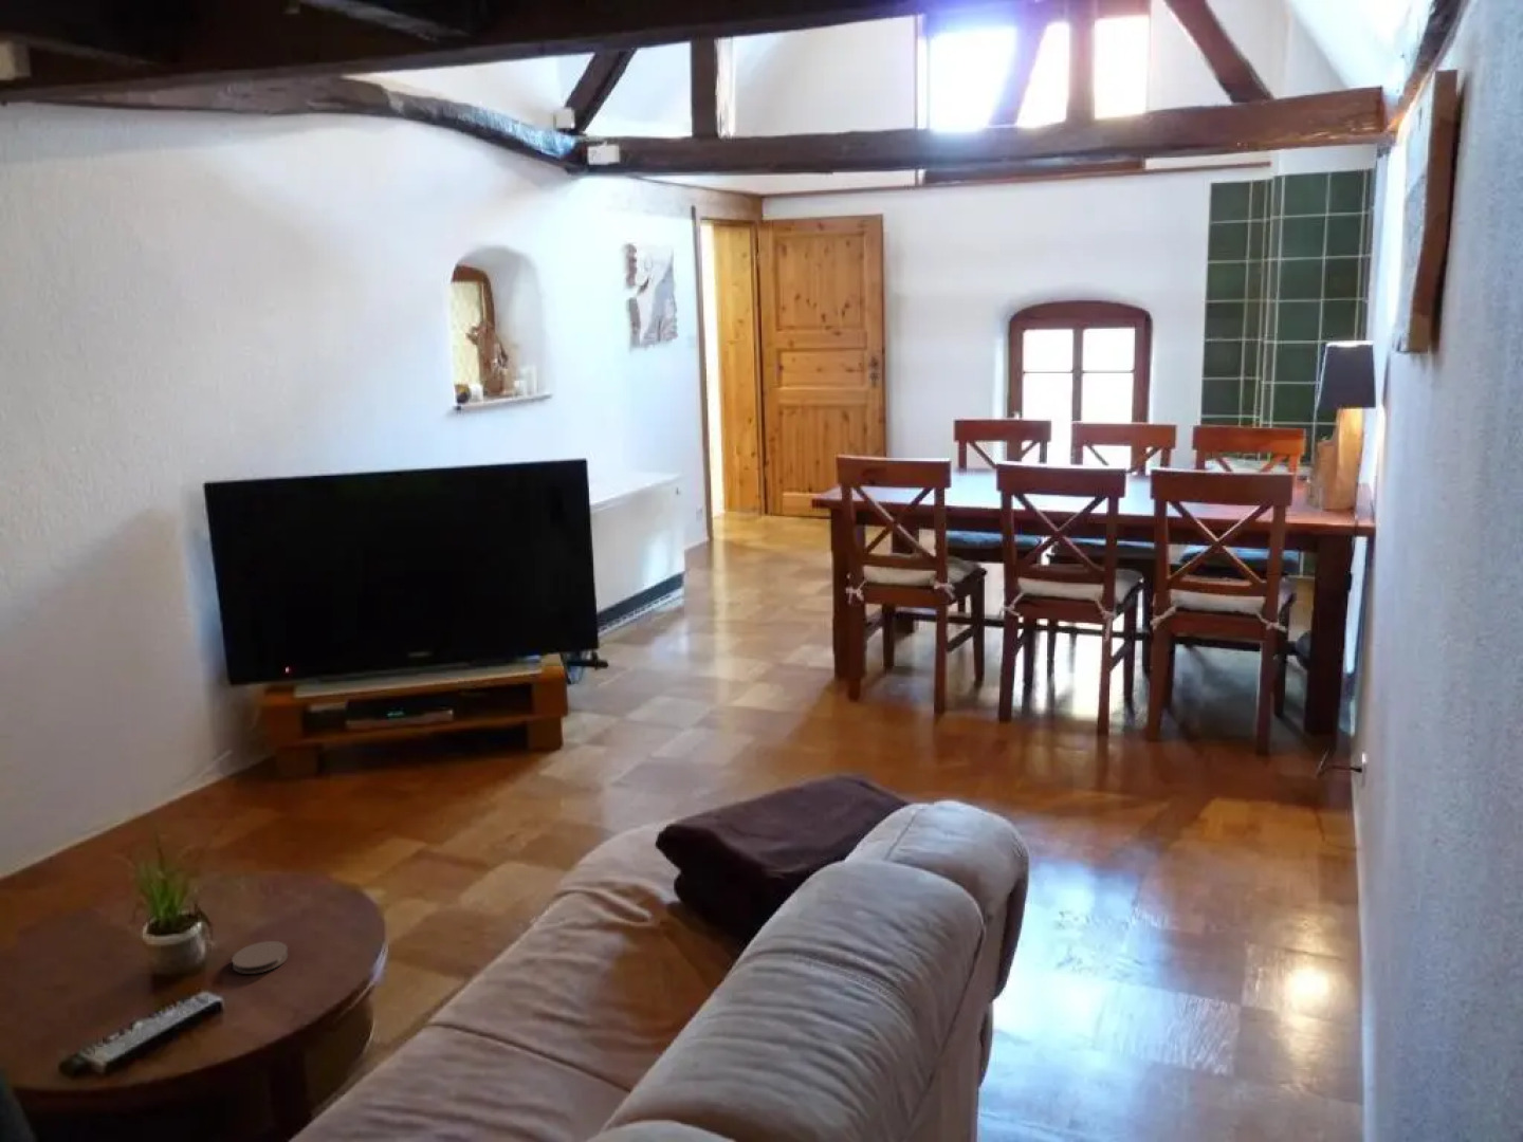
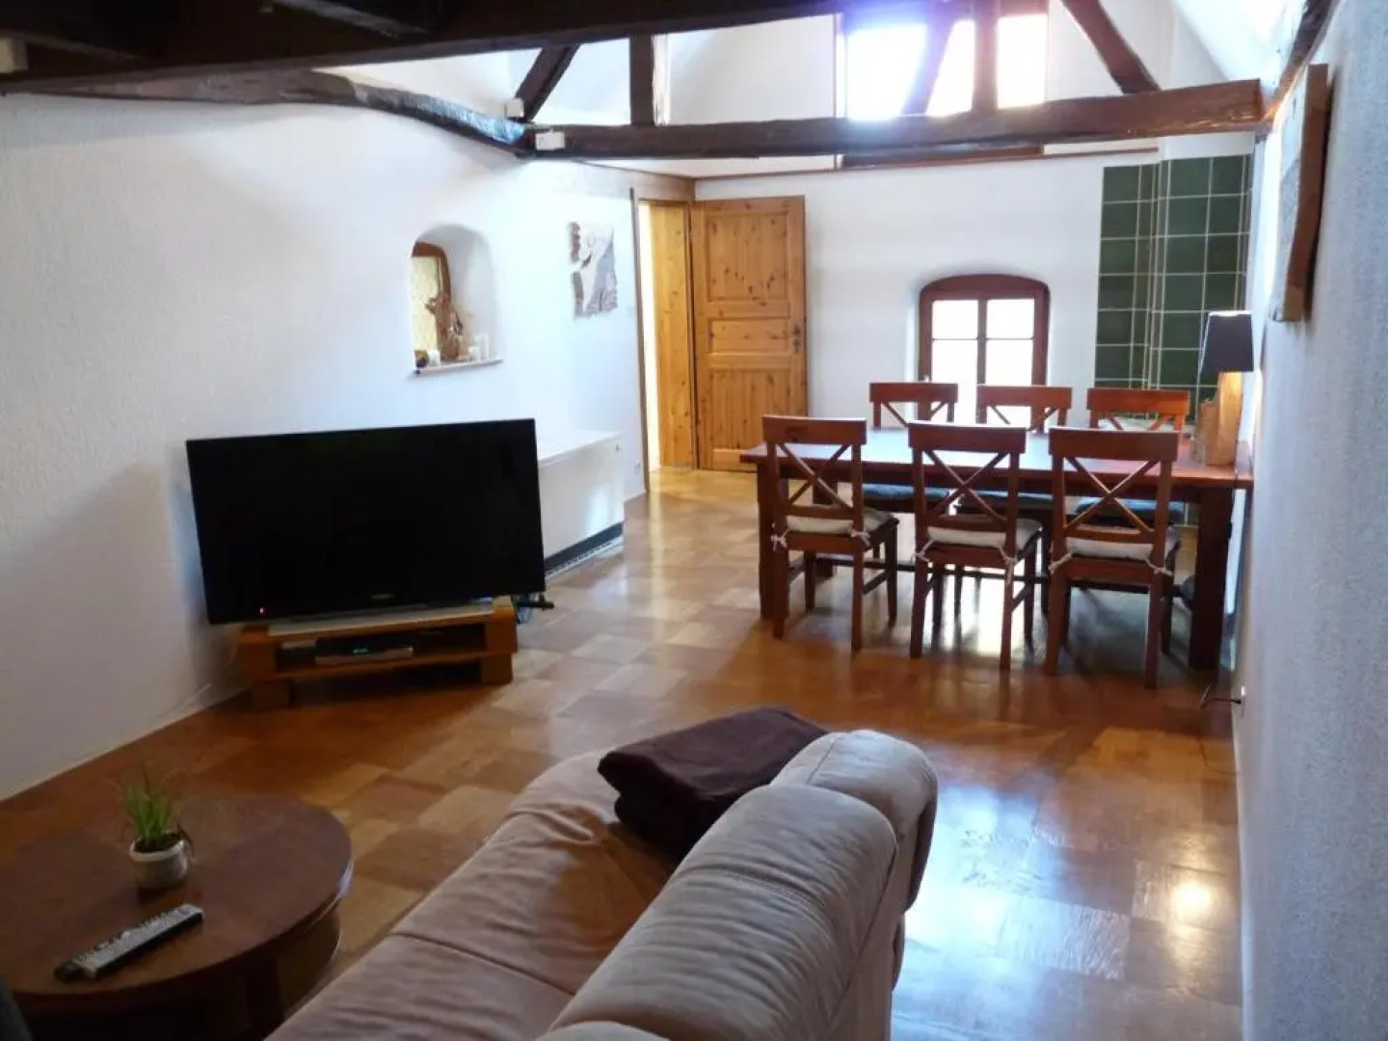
- coaster [230,940,289,975]
